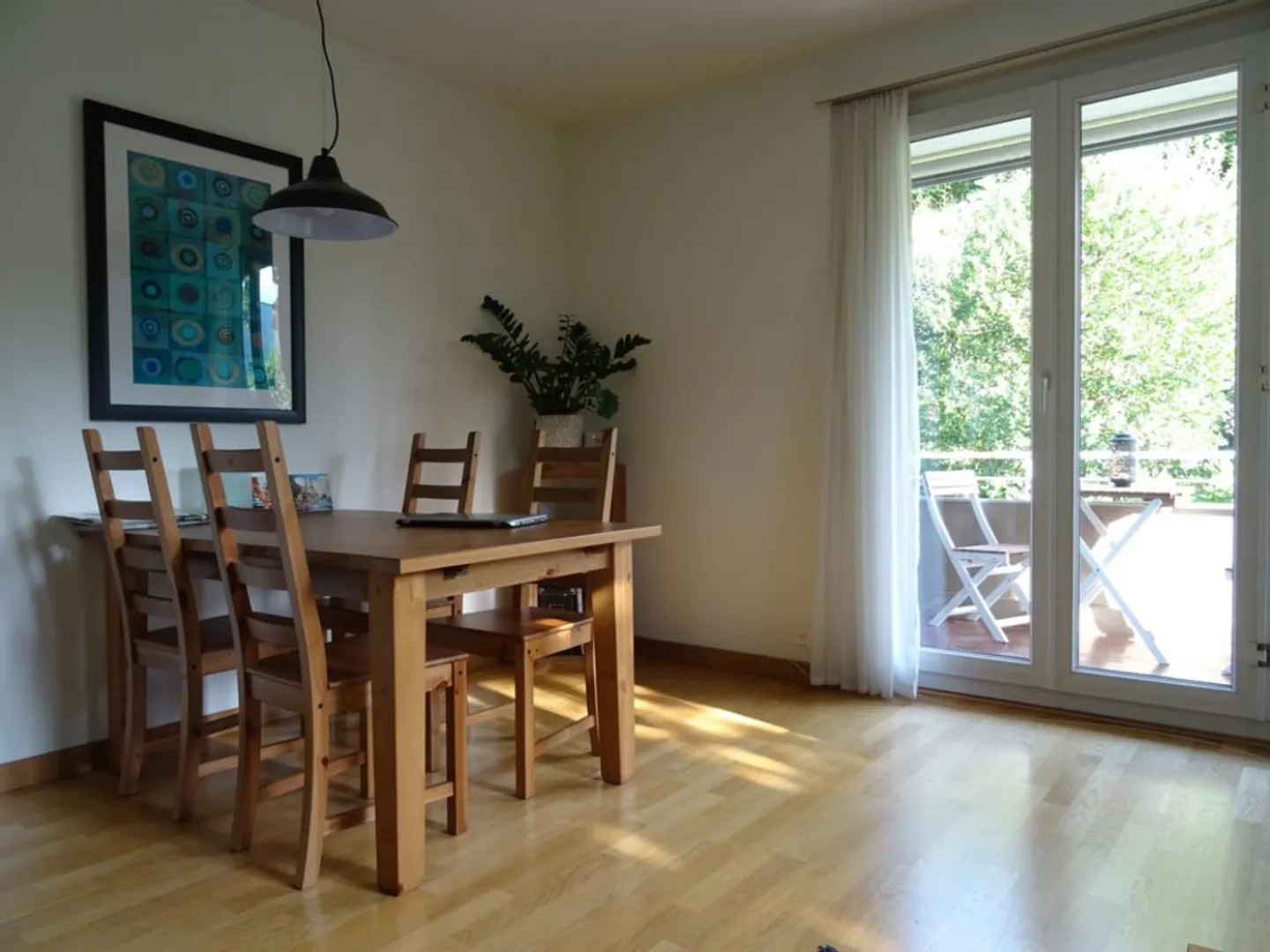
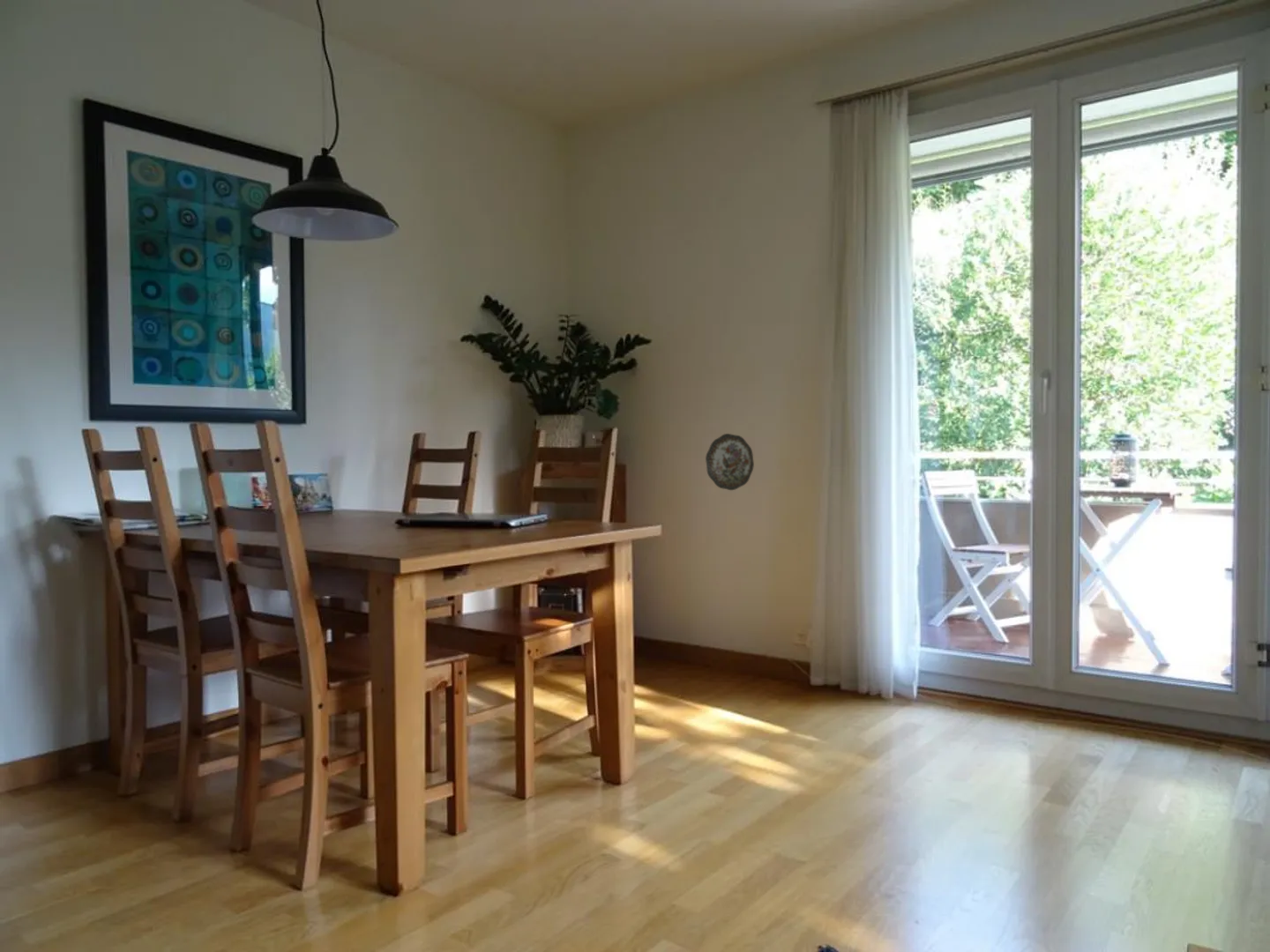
+ decorative plate [705,433,755,491]
